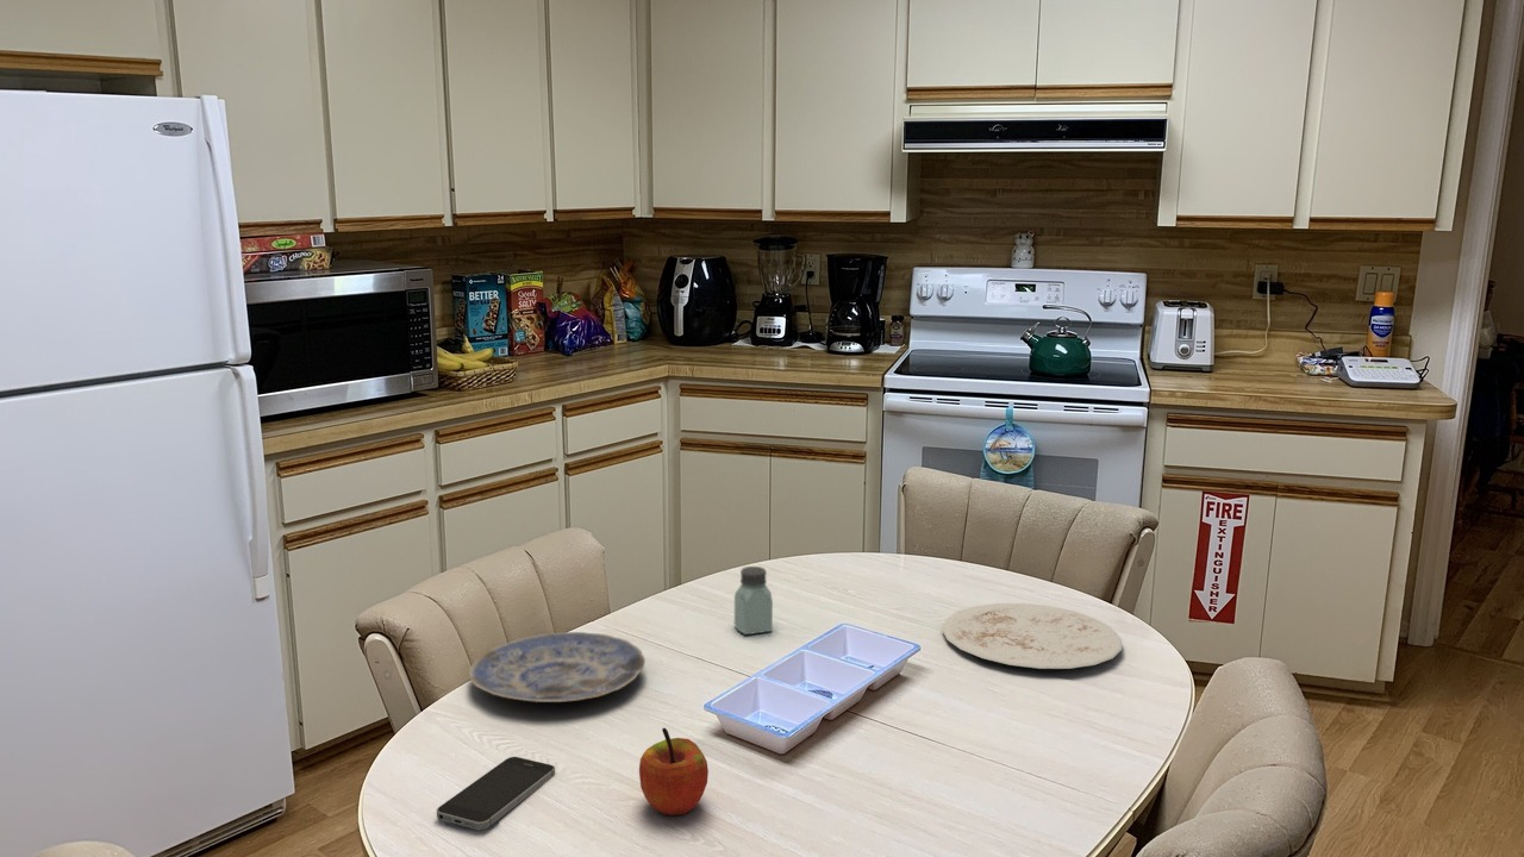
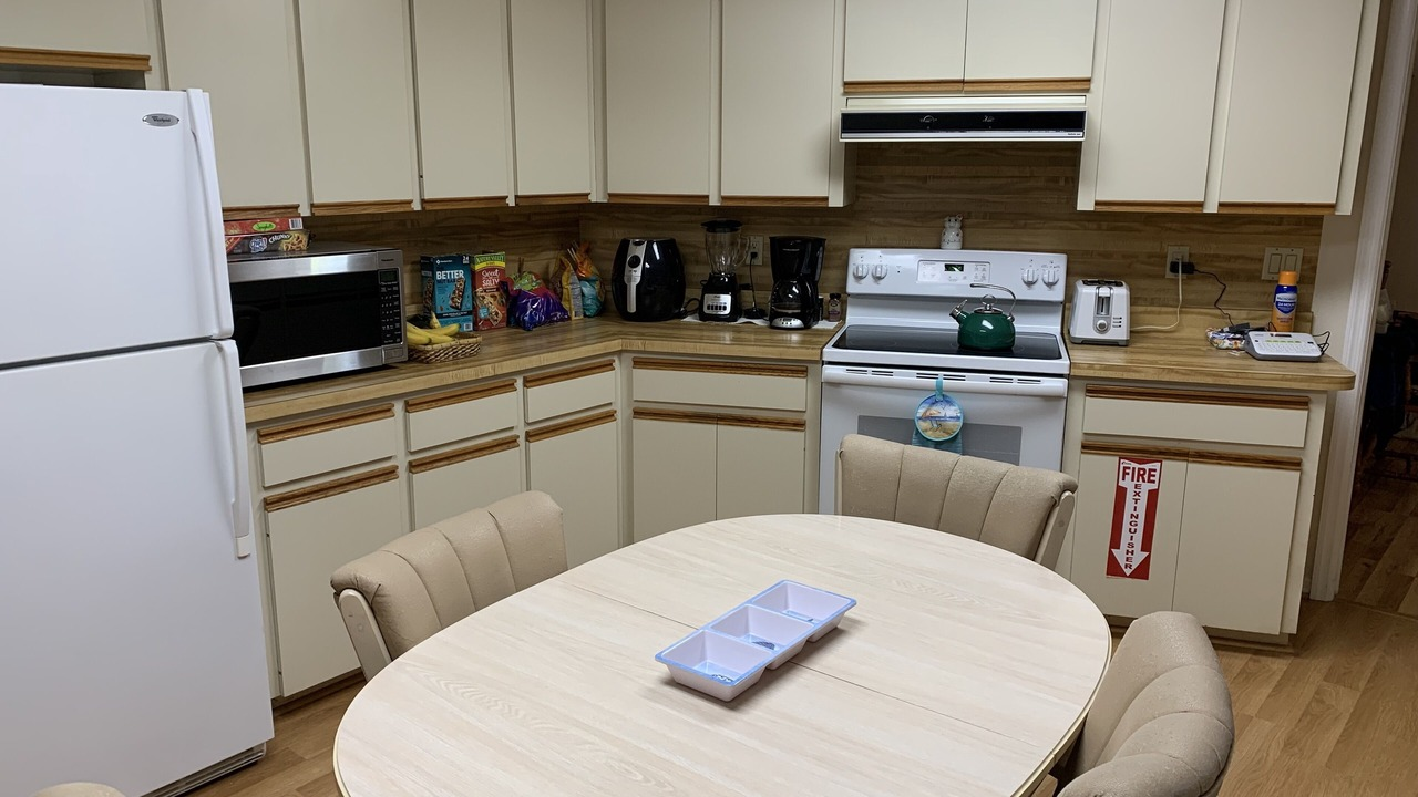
- saltshaker [733,565,774,636]
- smartphone [436,756,556,831]
- apple [638,727,710,817]
- plate [468,631,647,703]
- plate [941,602,1123,670]
